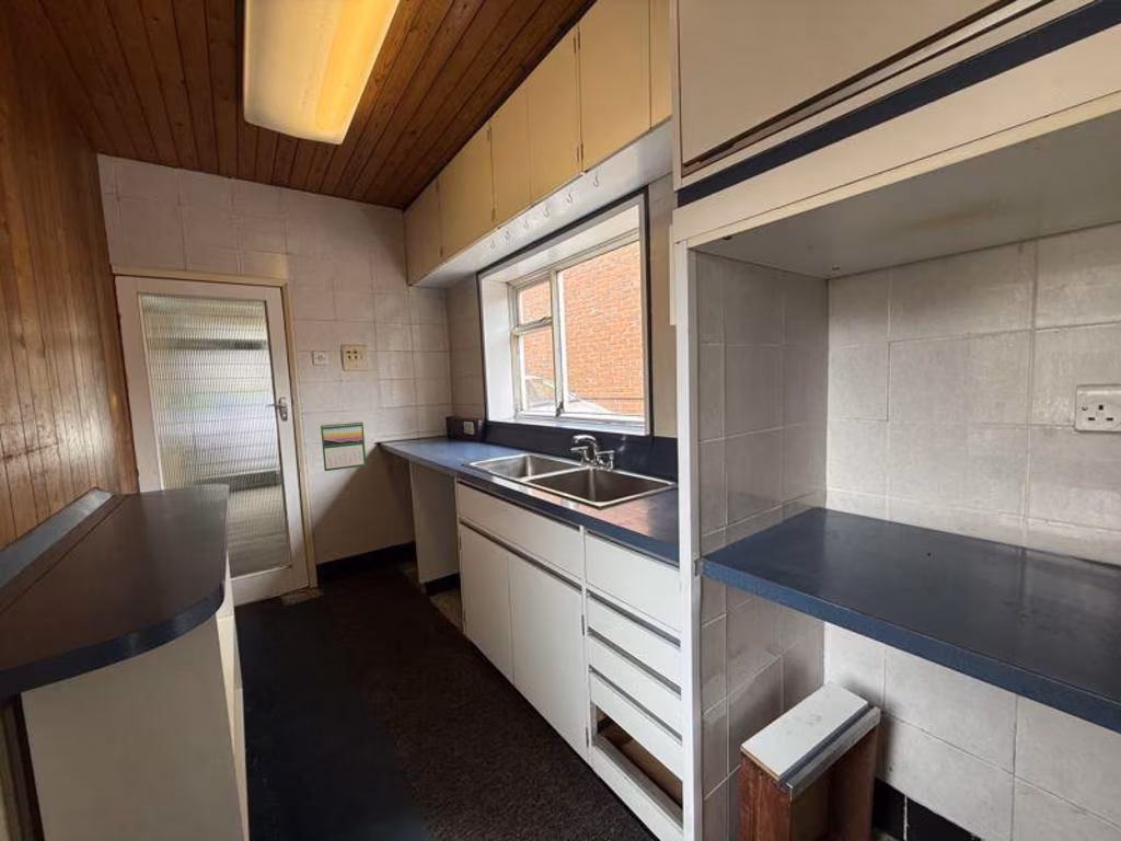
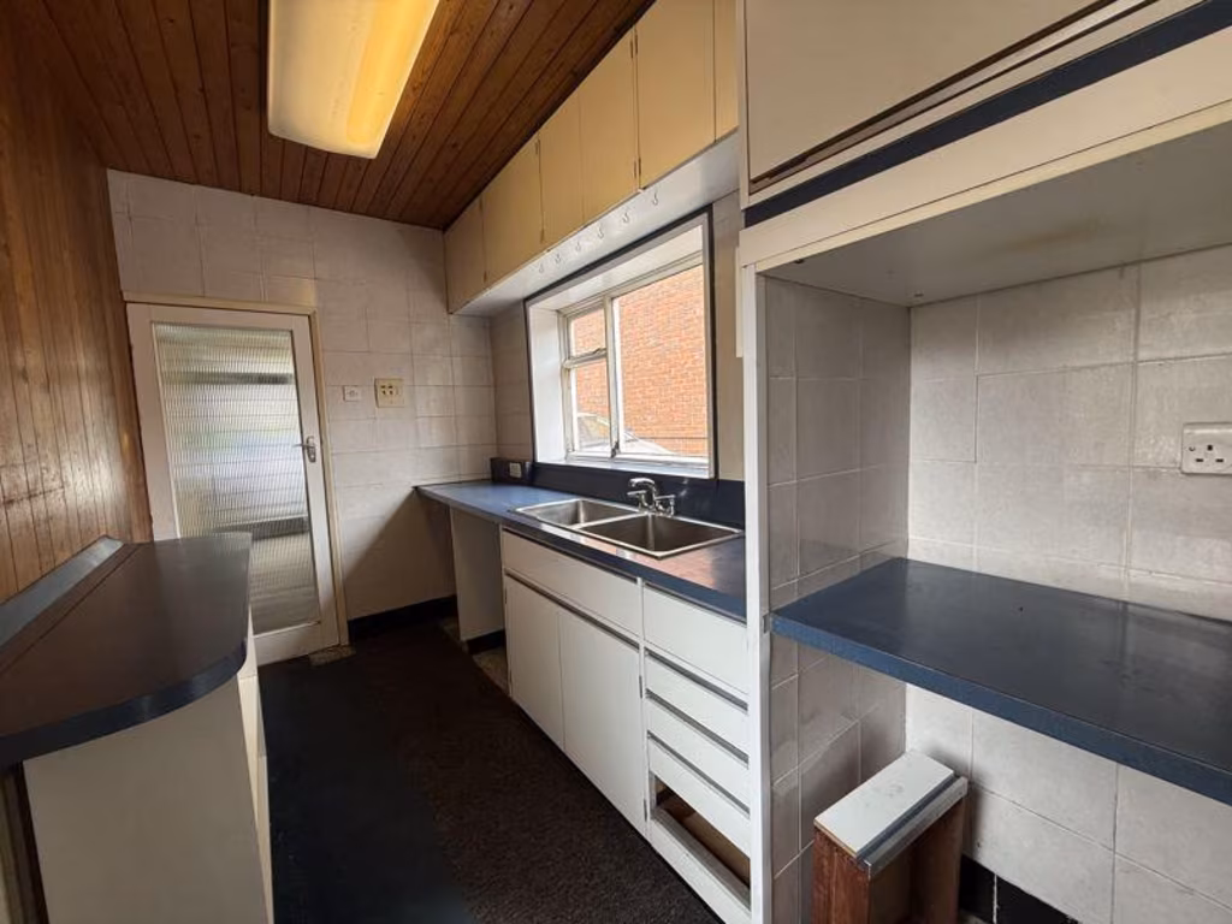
- calendar [320,420,367,472]
